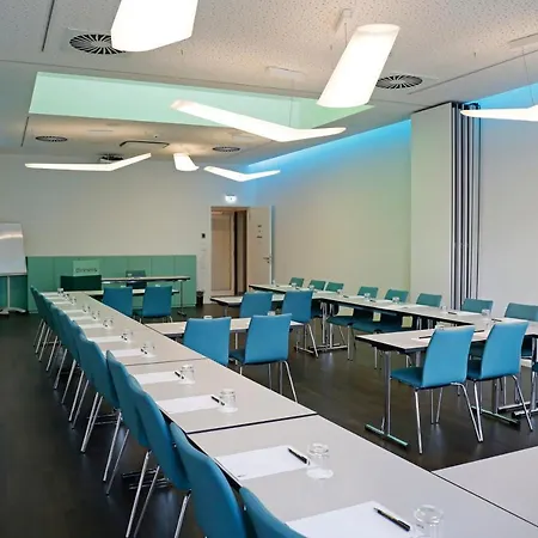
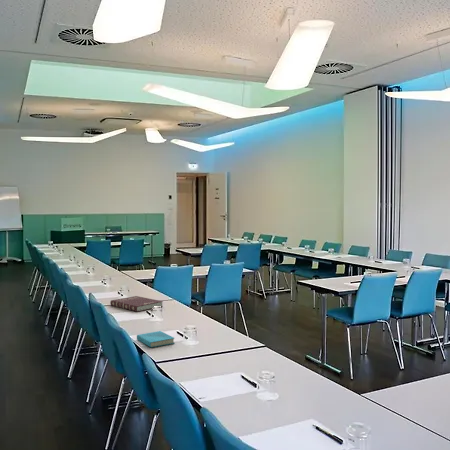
+ book [136,330,175,348]
+ book [109,295,164,313]
